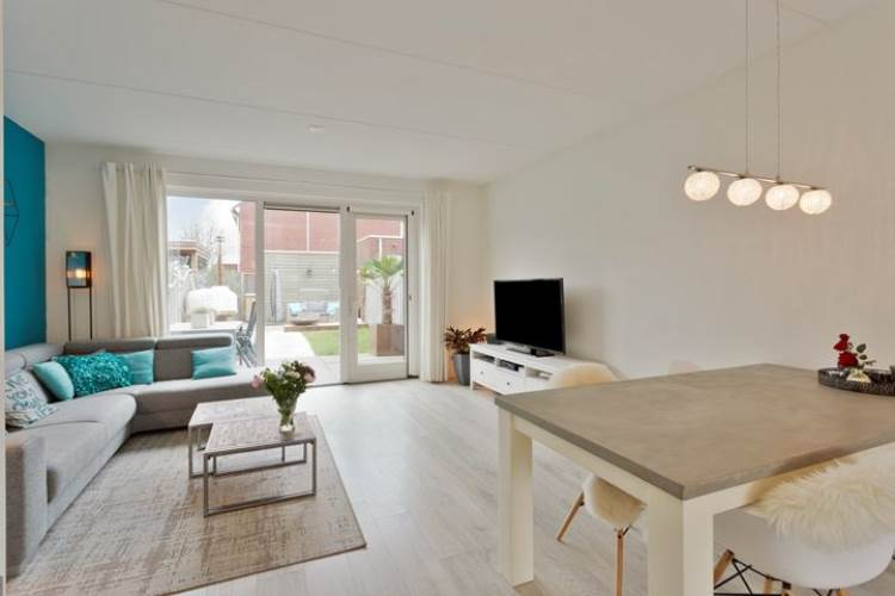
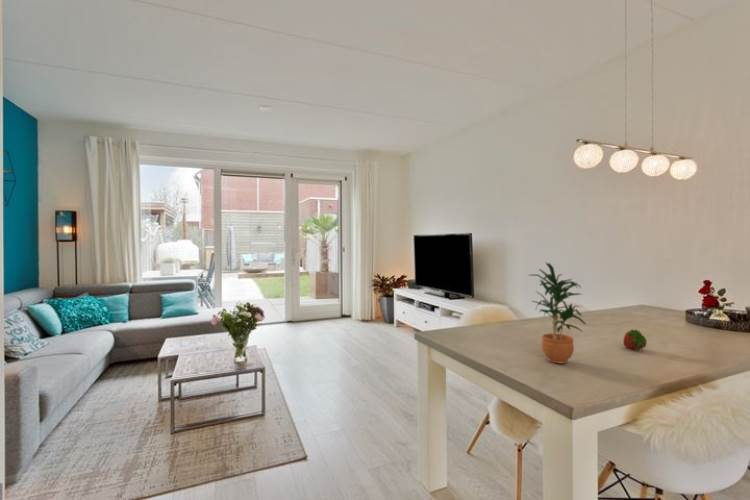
+ potted plant [527,262,587,364]
+ fruit [622,328,648,351]
